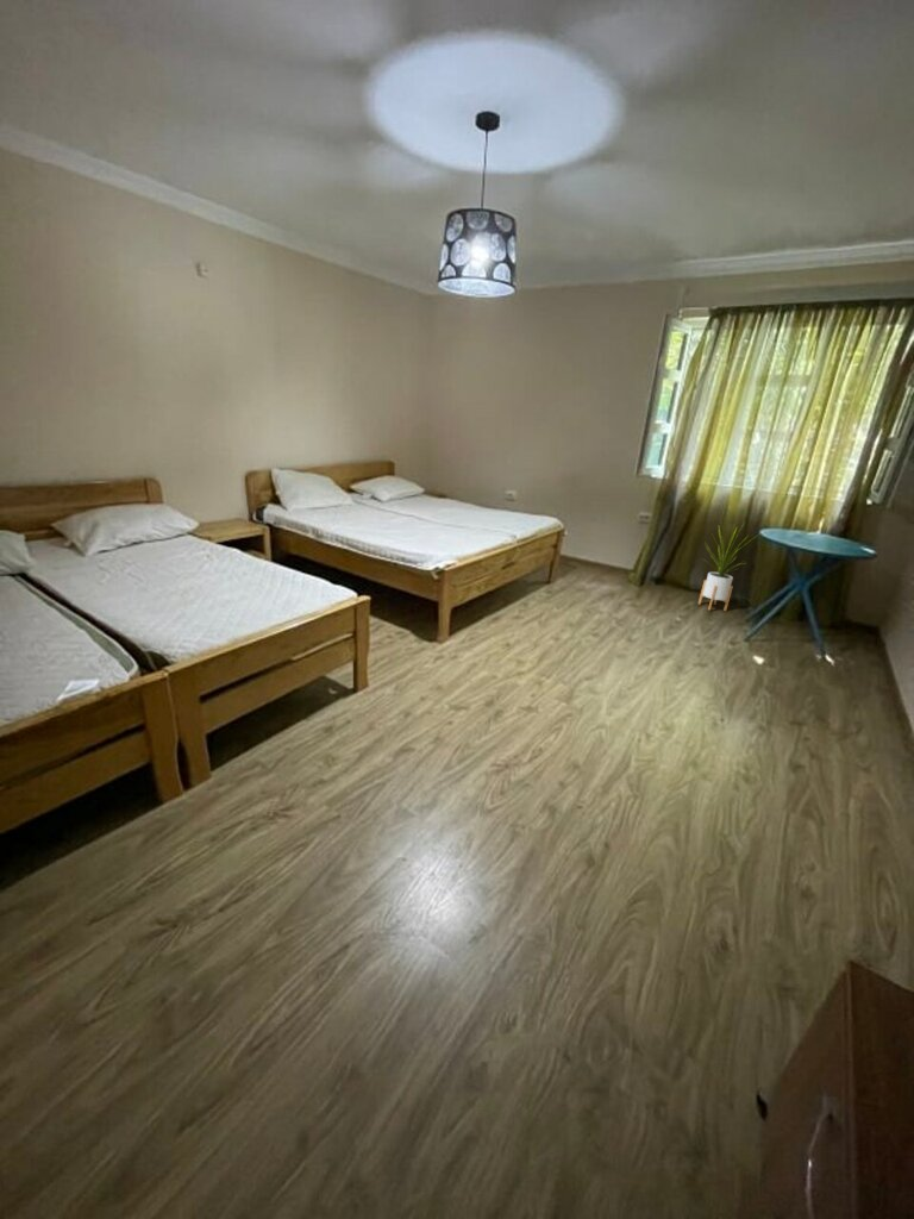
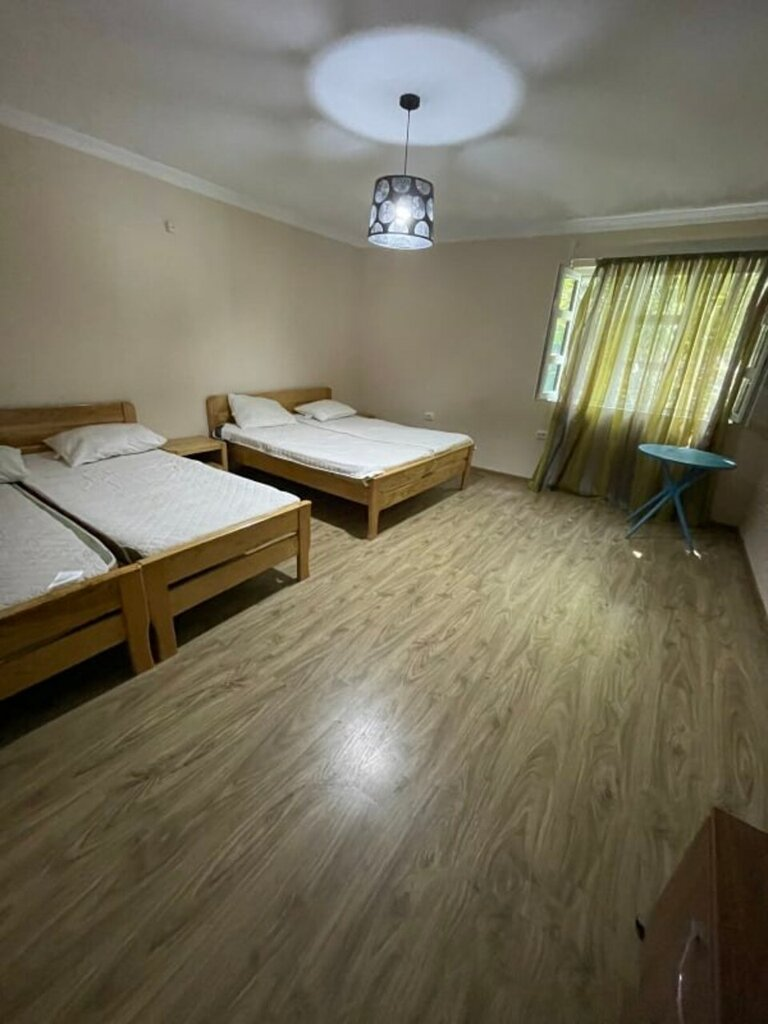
- house plant [697,518,759,612]
